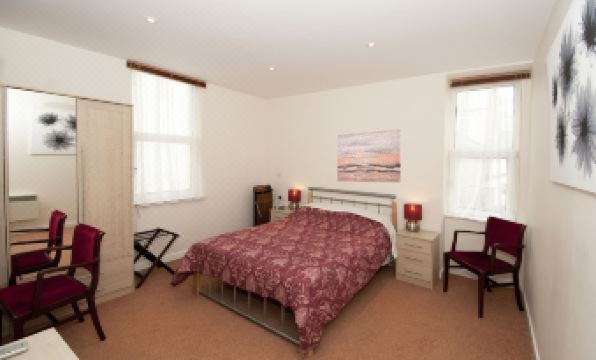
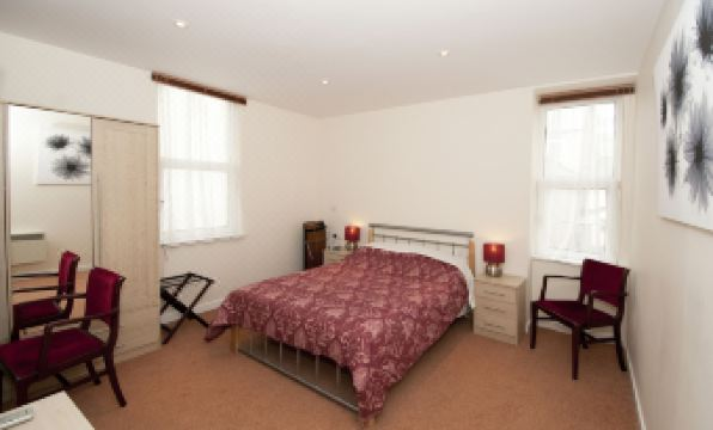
- wall art [336,128,402,183]
